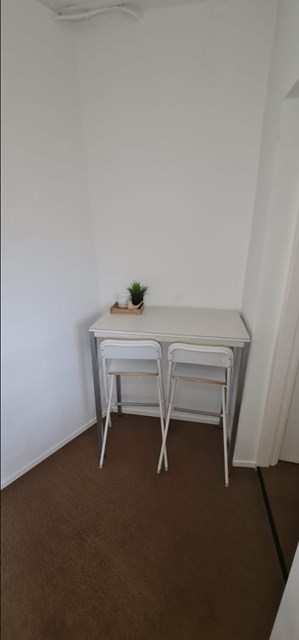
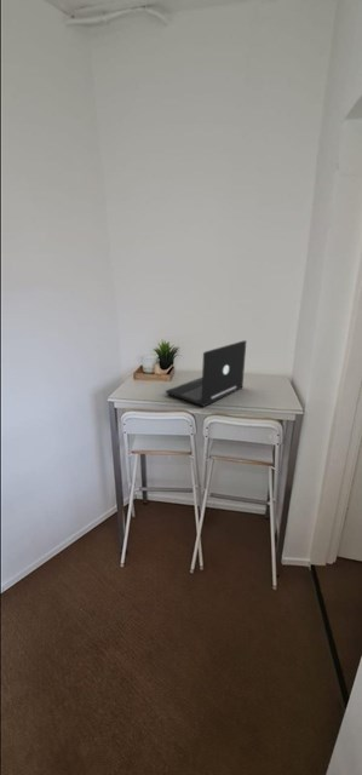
+ laptop [165,339,247,408]
